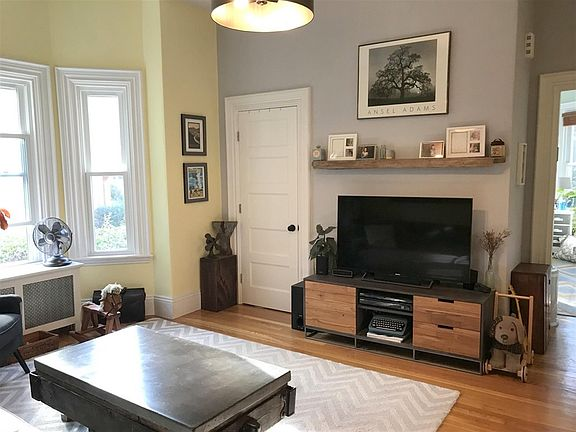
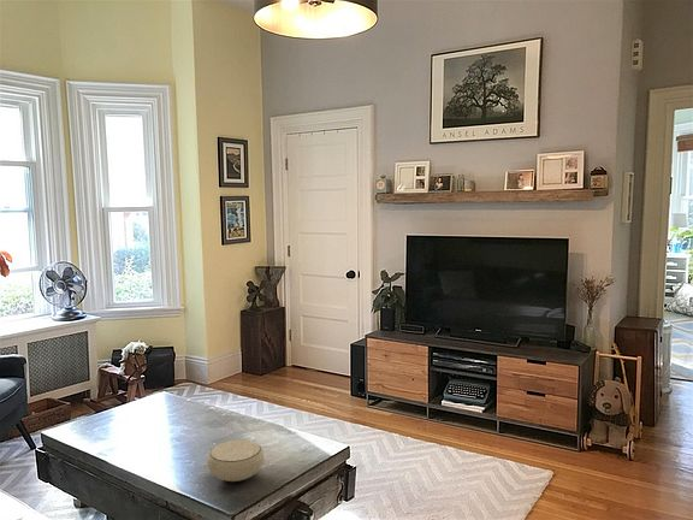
+ bowl [206,439,265,483]
